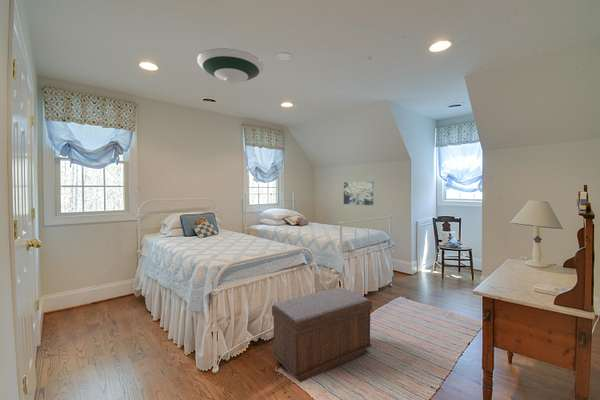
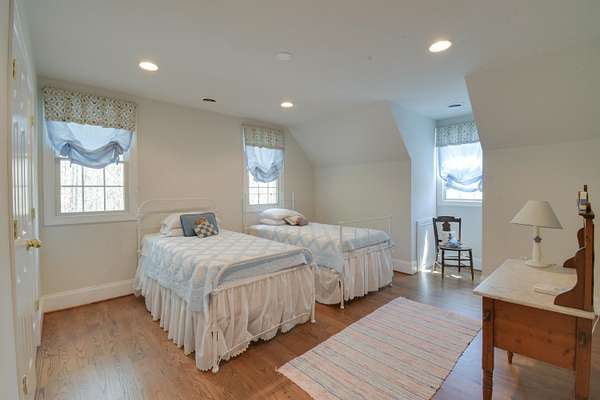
- wall art [343,181,374,206]
- bench [271,286,373,383]
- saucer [196,47,265,84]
